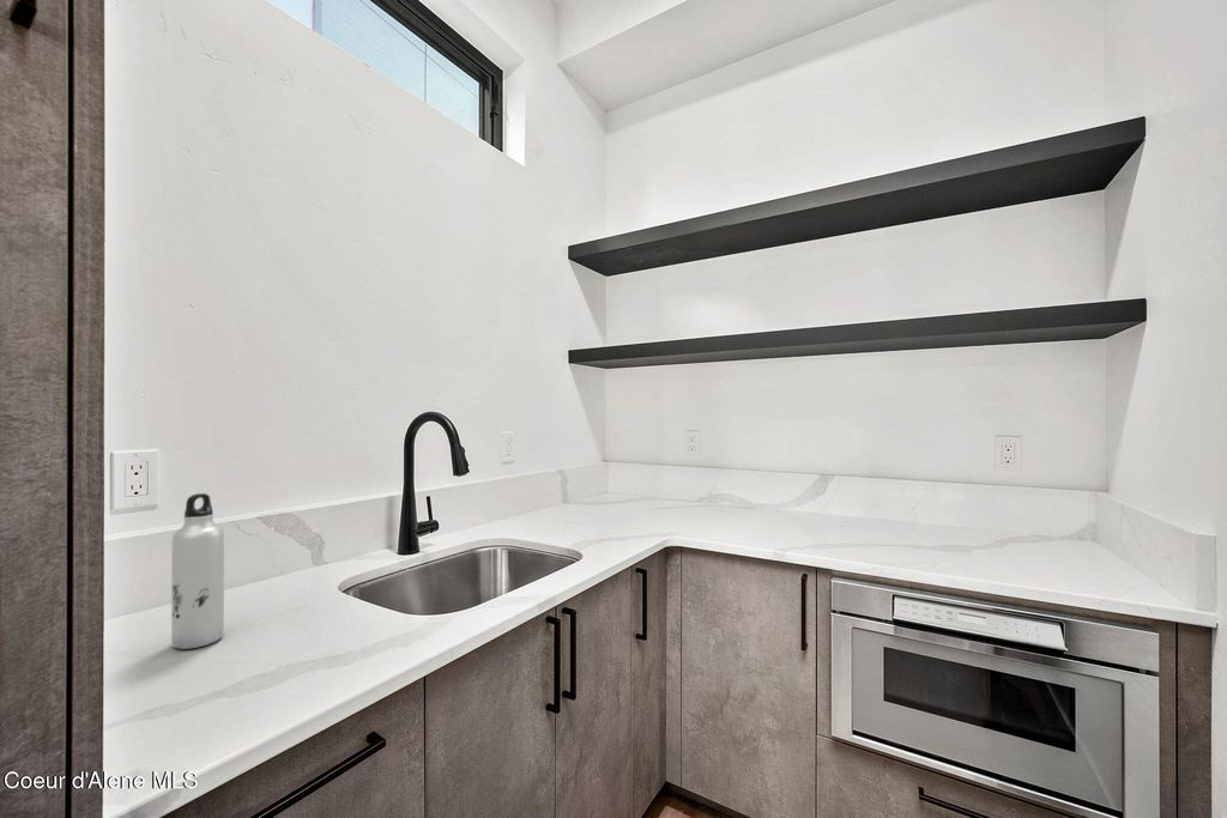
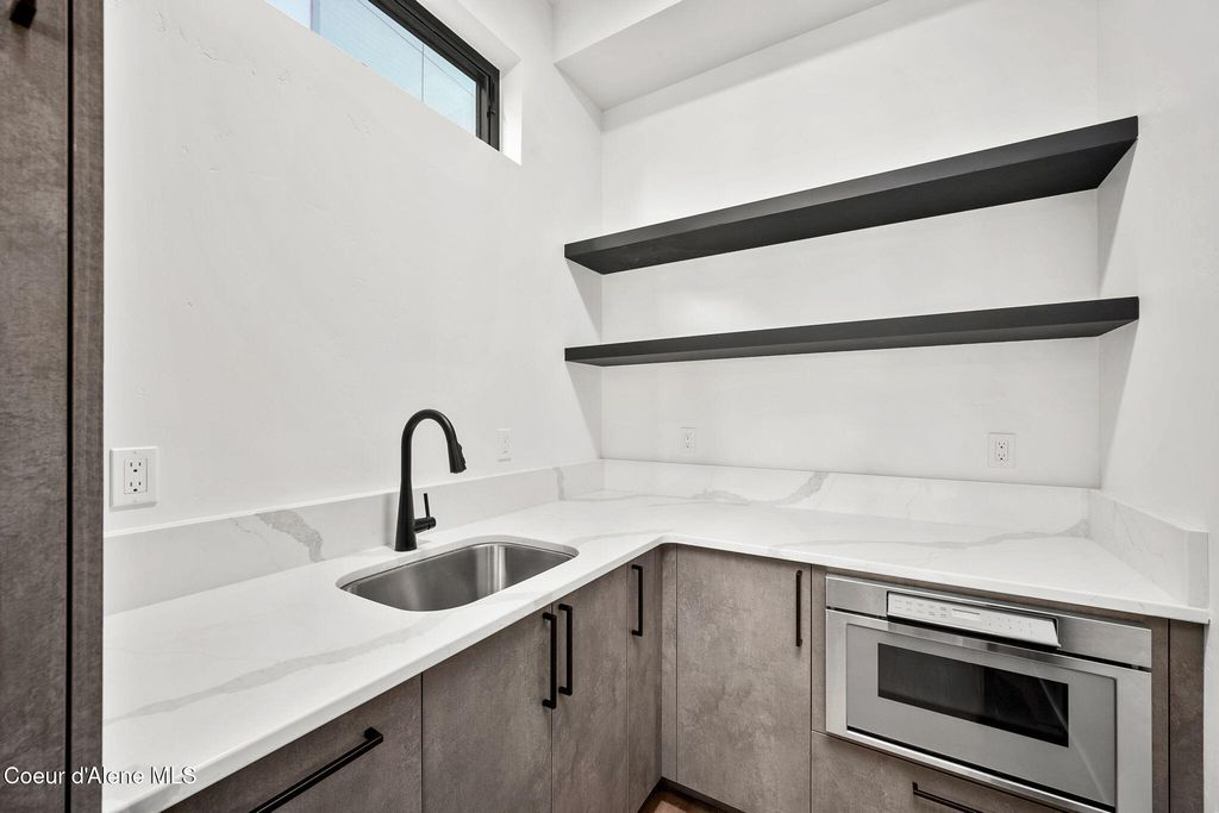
- water bottle [170,492,225,650]
